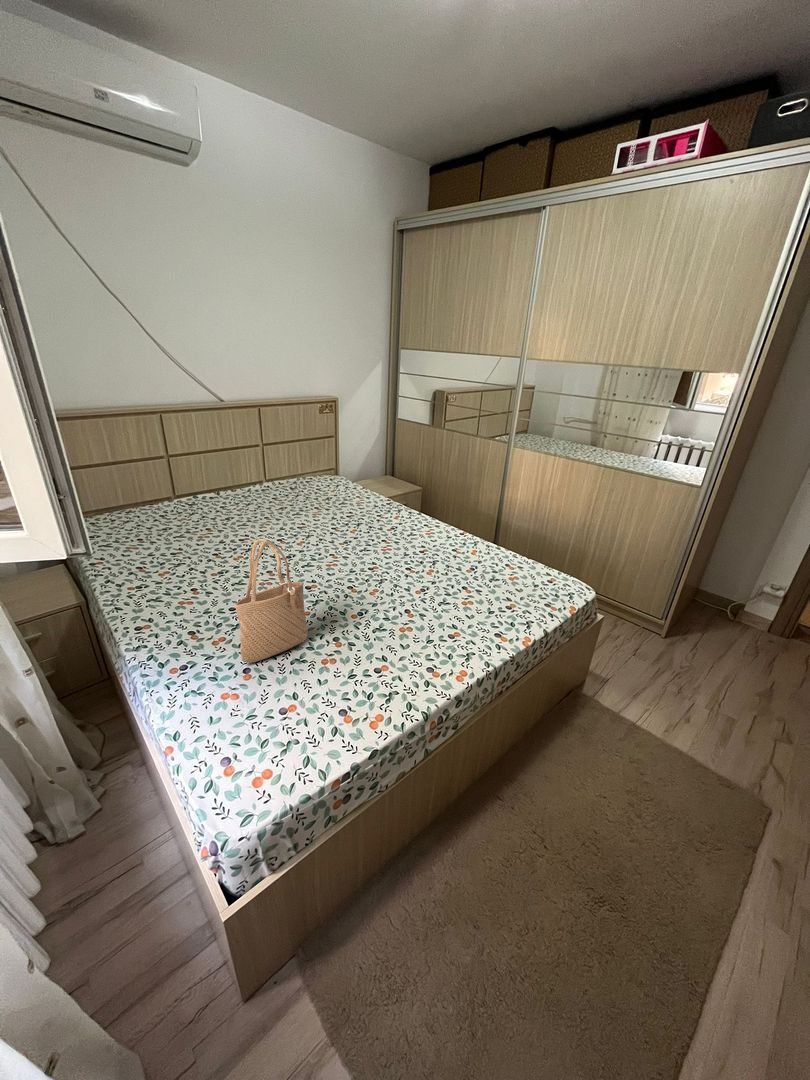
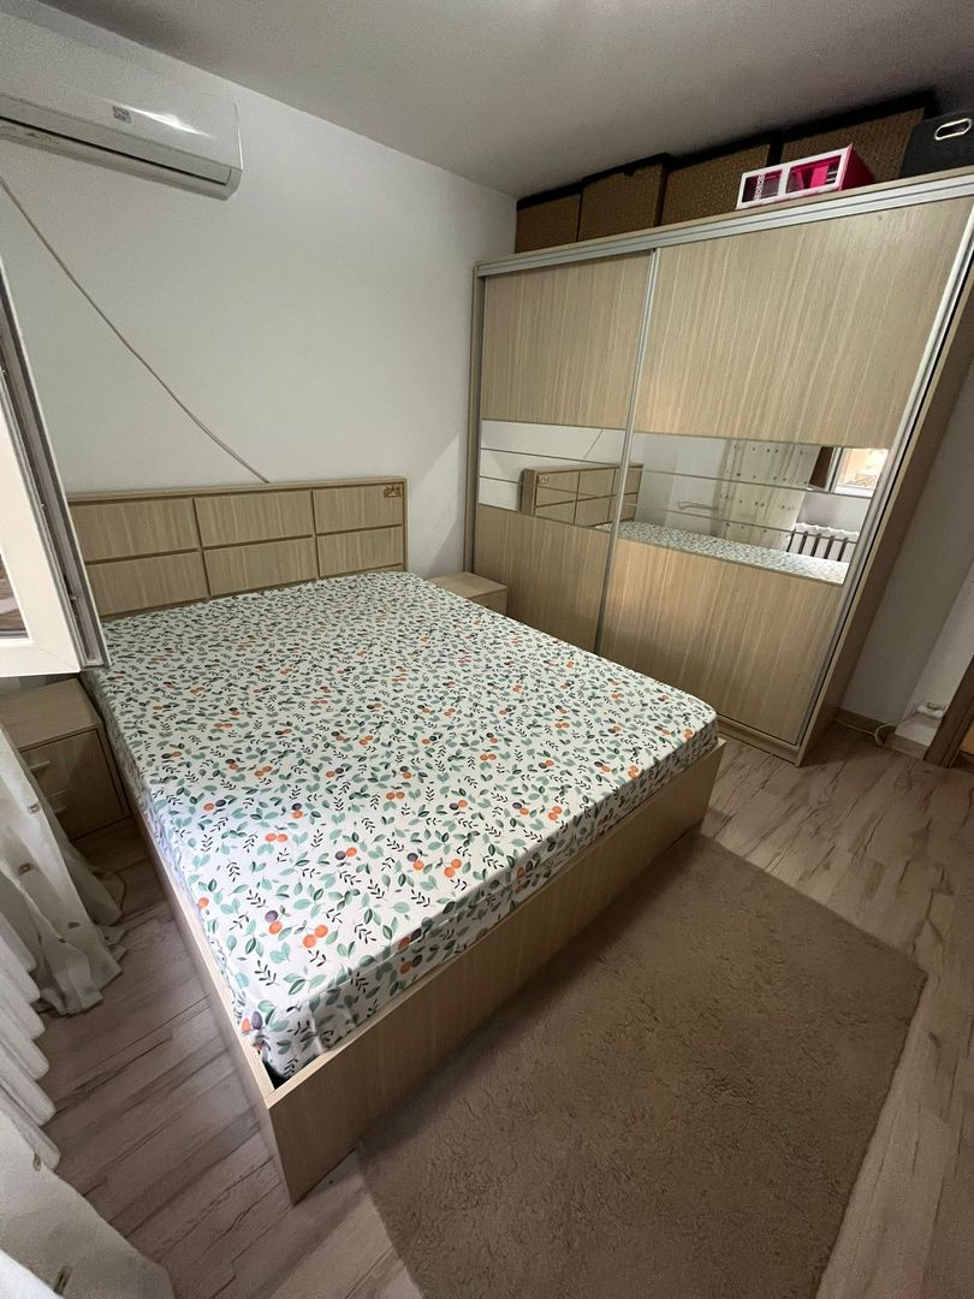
- tote bag [235,538,308,664]
